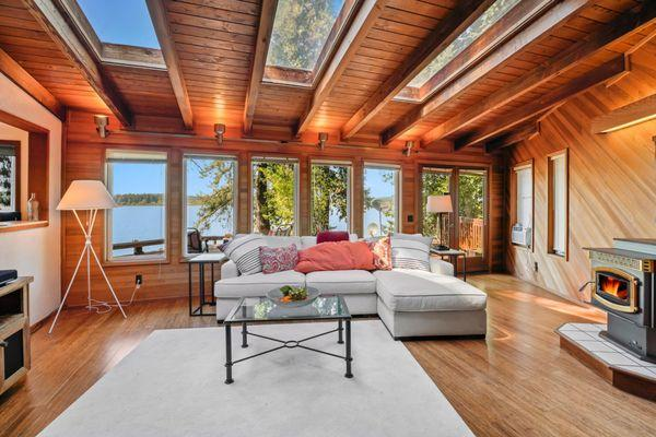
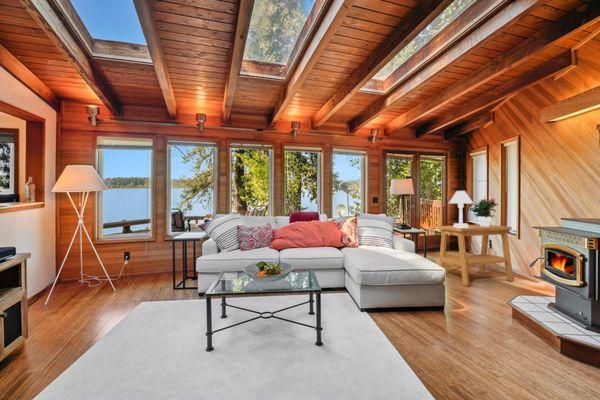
+ side table [437,224,514,287]
+ lamp [448,190,474,228]
+ potted flower [472,197,500,226]
